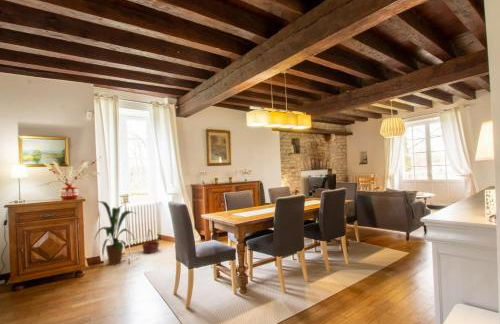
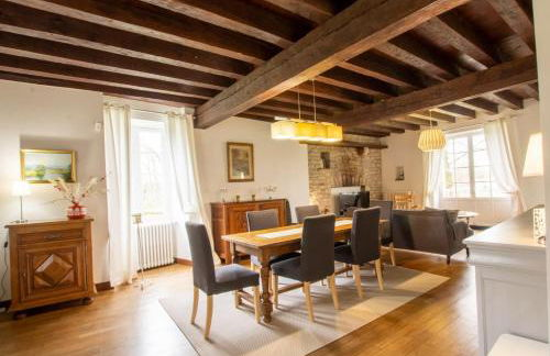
- house plant [94,200,139,266]
- basket [141,229,160,254]
